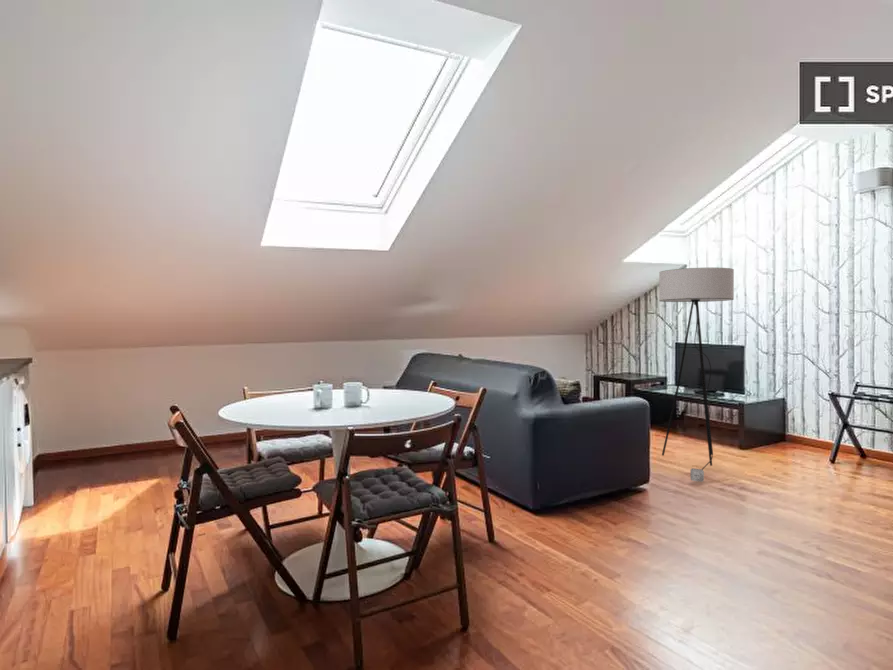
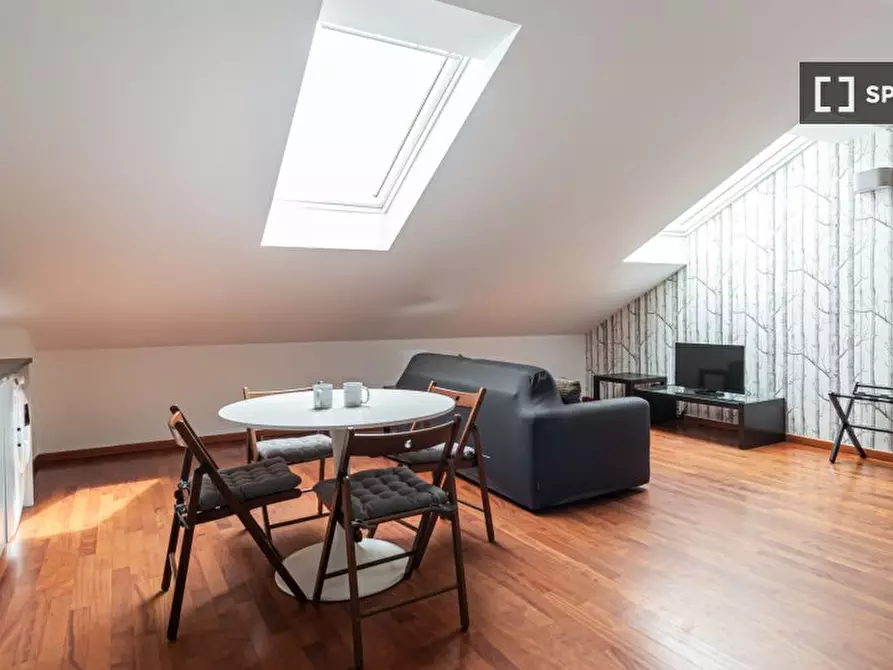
- floor lamp [658,267,735,483]
